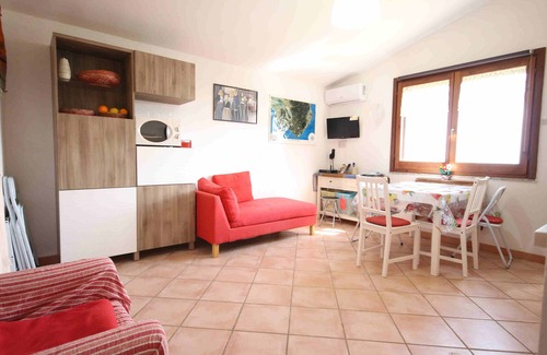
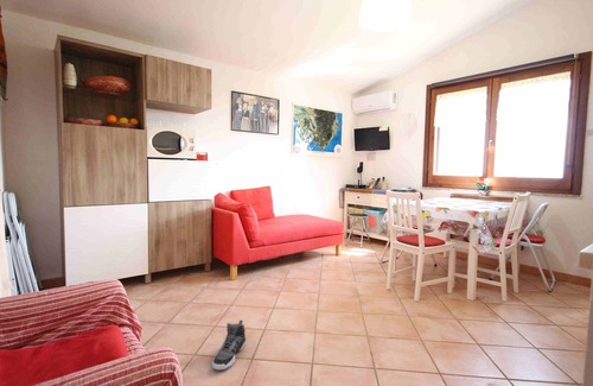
+ sneaker [211,319,248,371]
